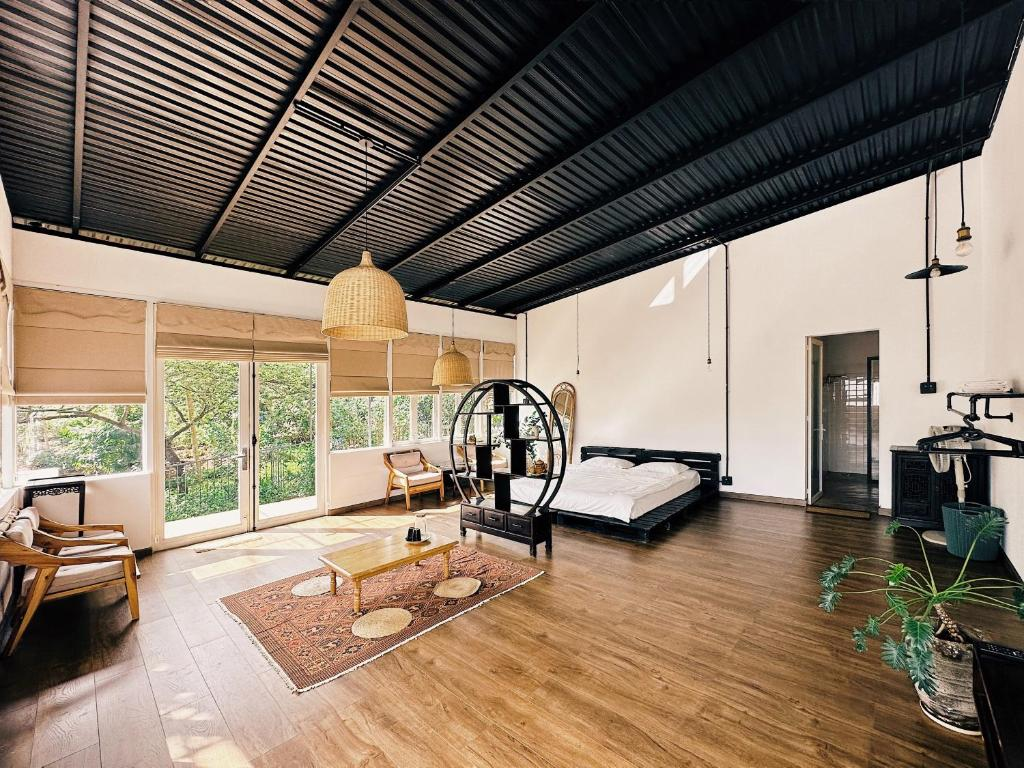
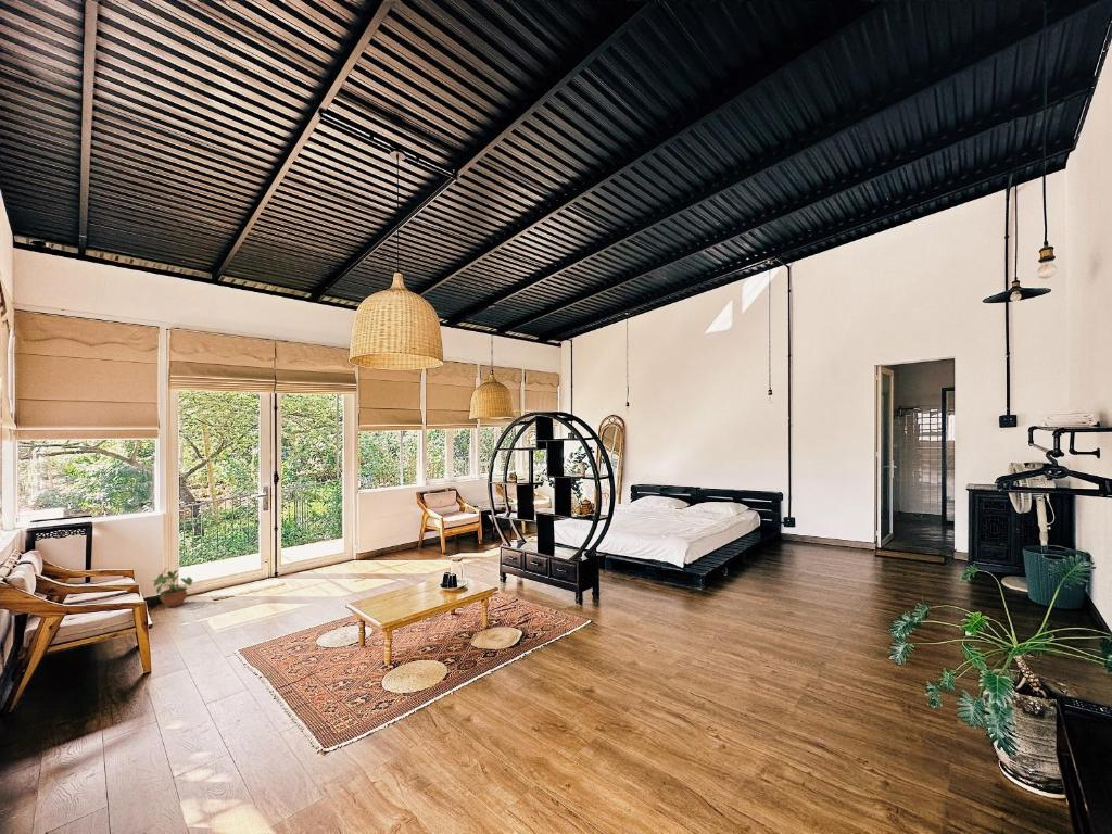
+ potted plant [152,567,193,608]
